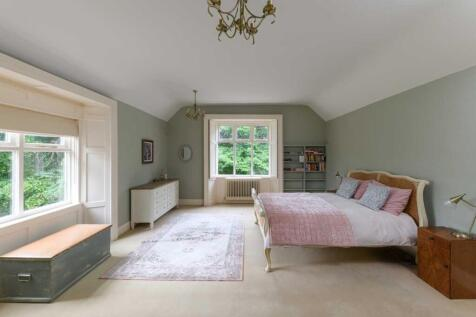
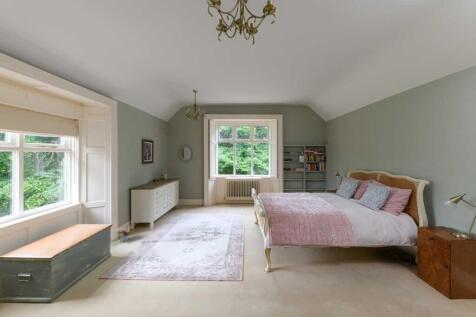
+ potted plant [112,225,135,243]
